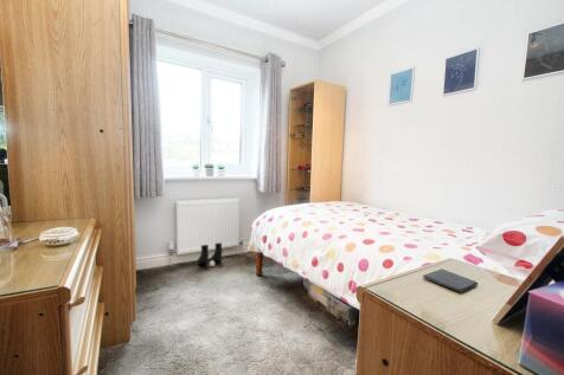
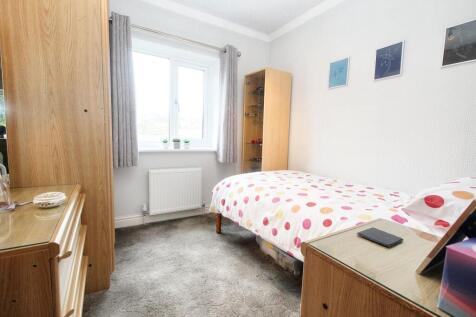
- boots [197,241,223,267]
